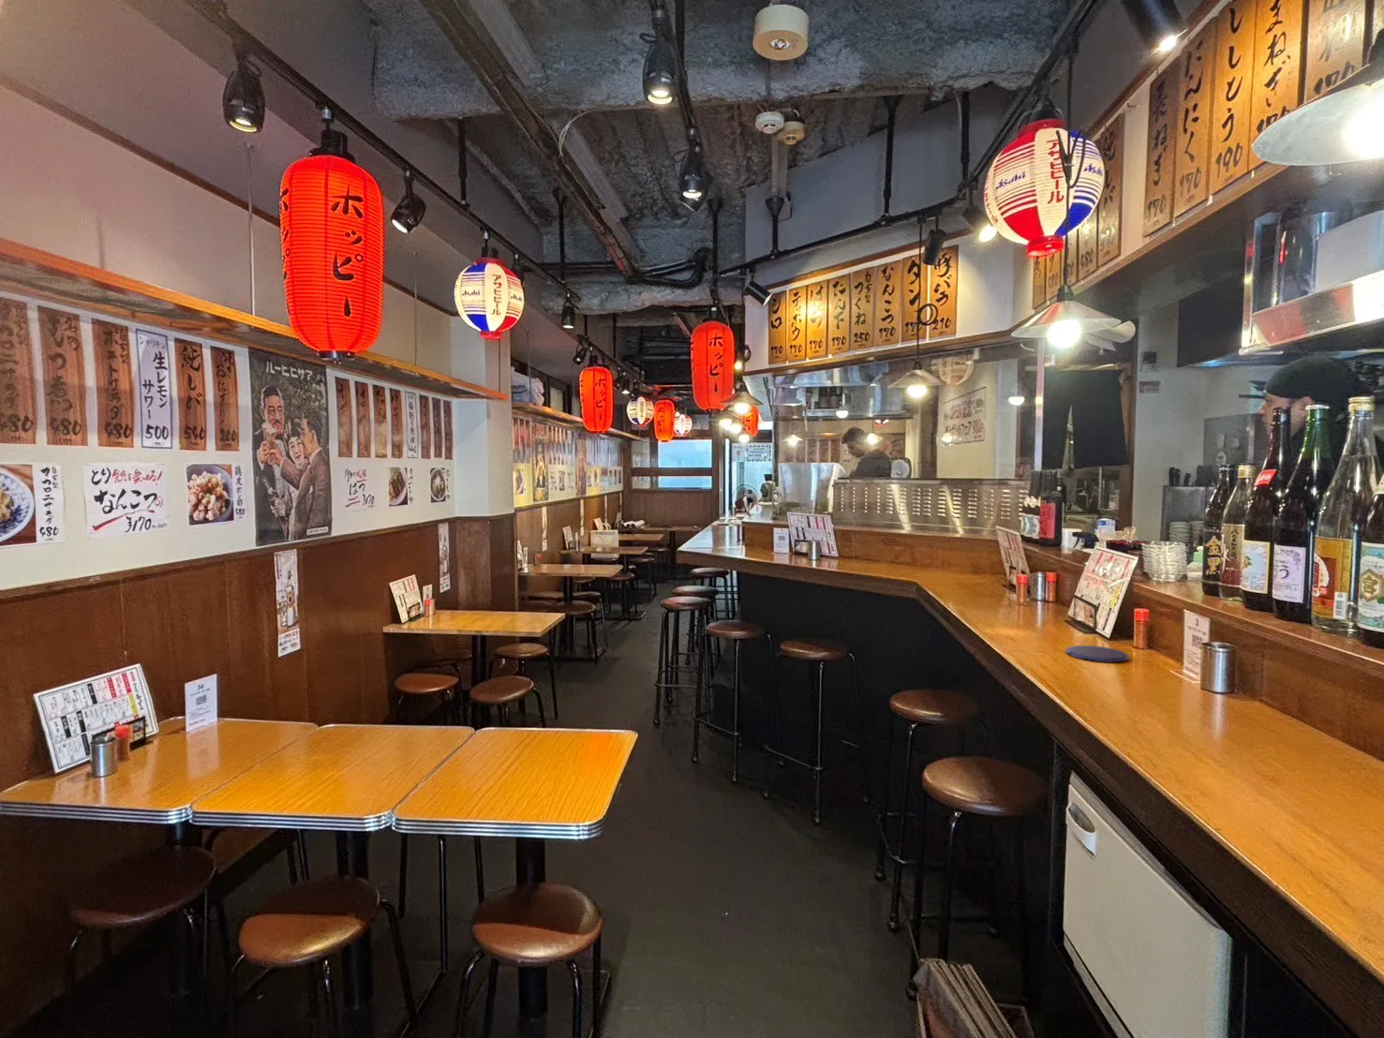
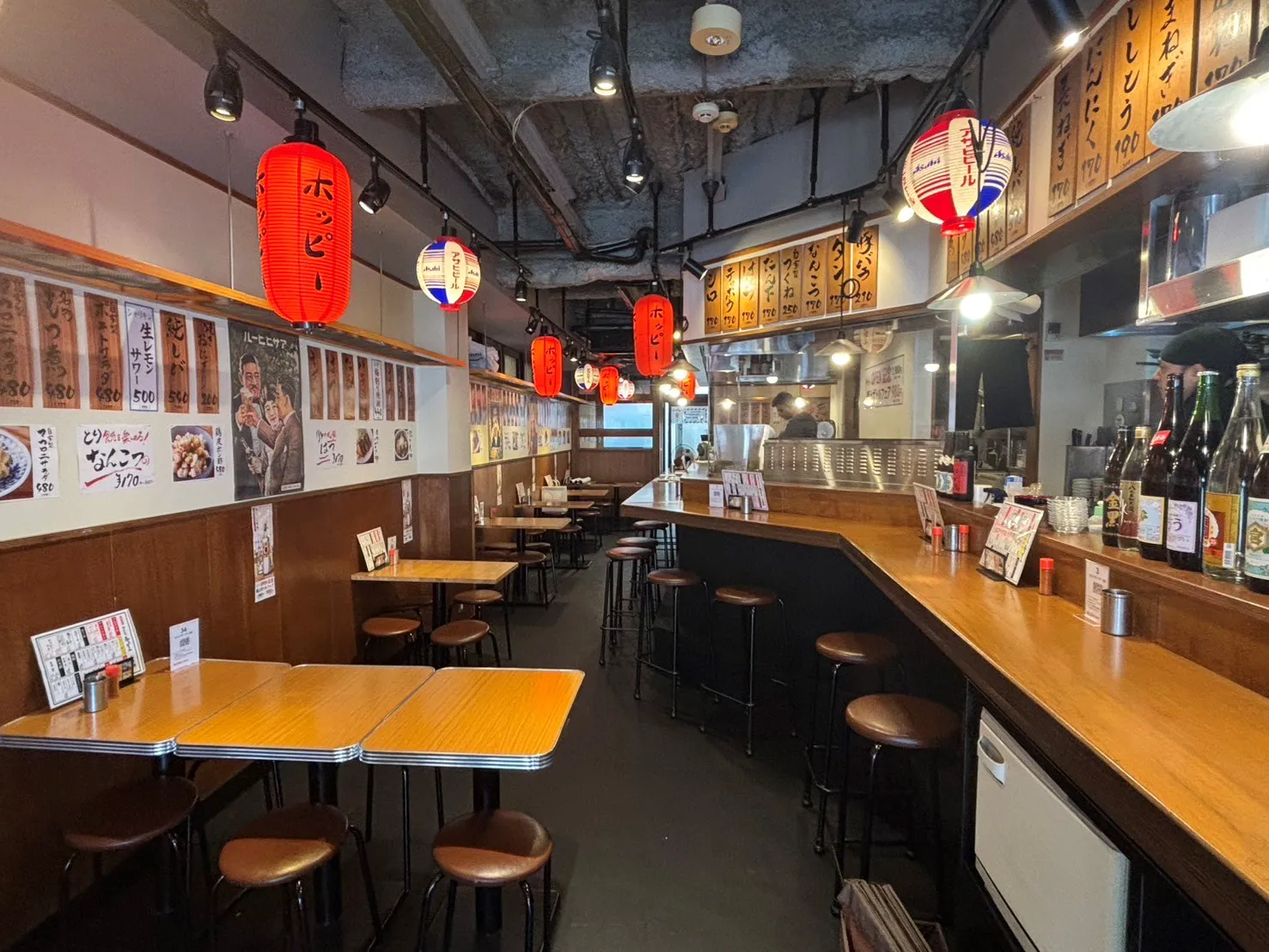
- saucer [1066,644,1130,663]
